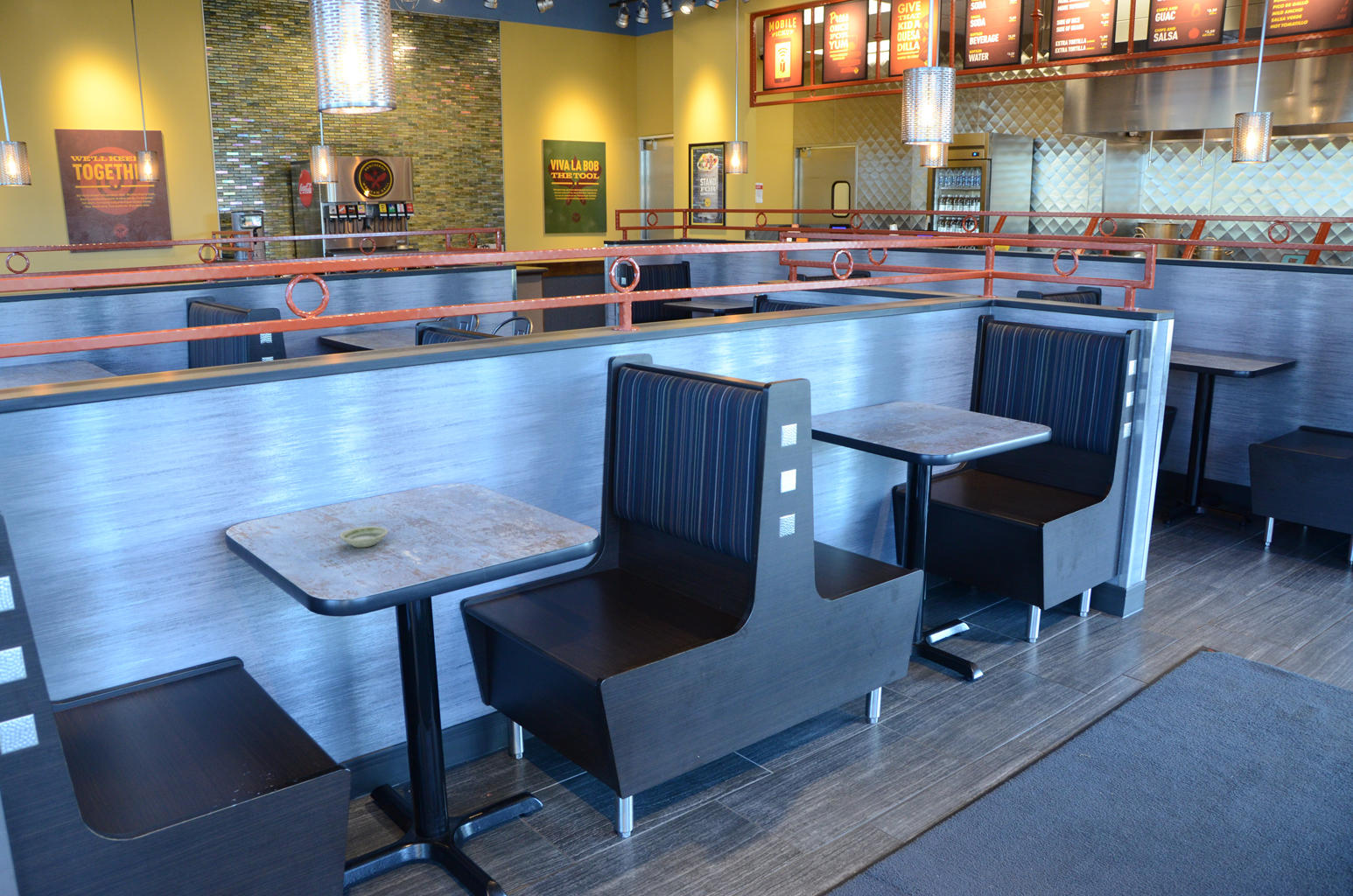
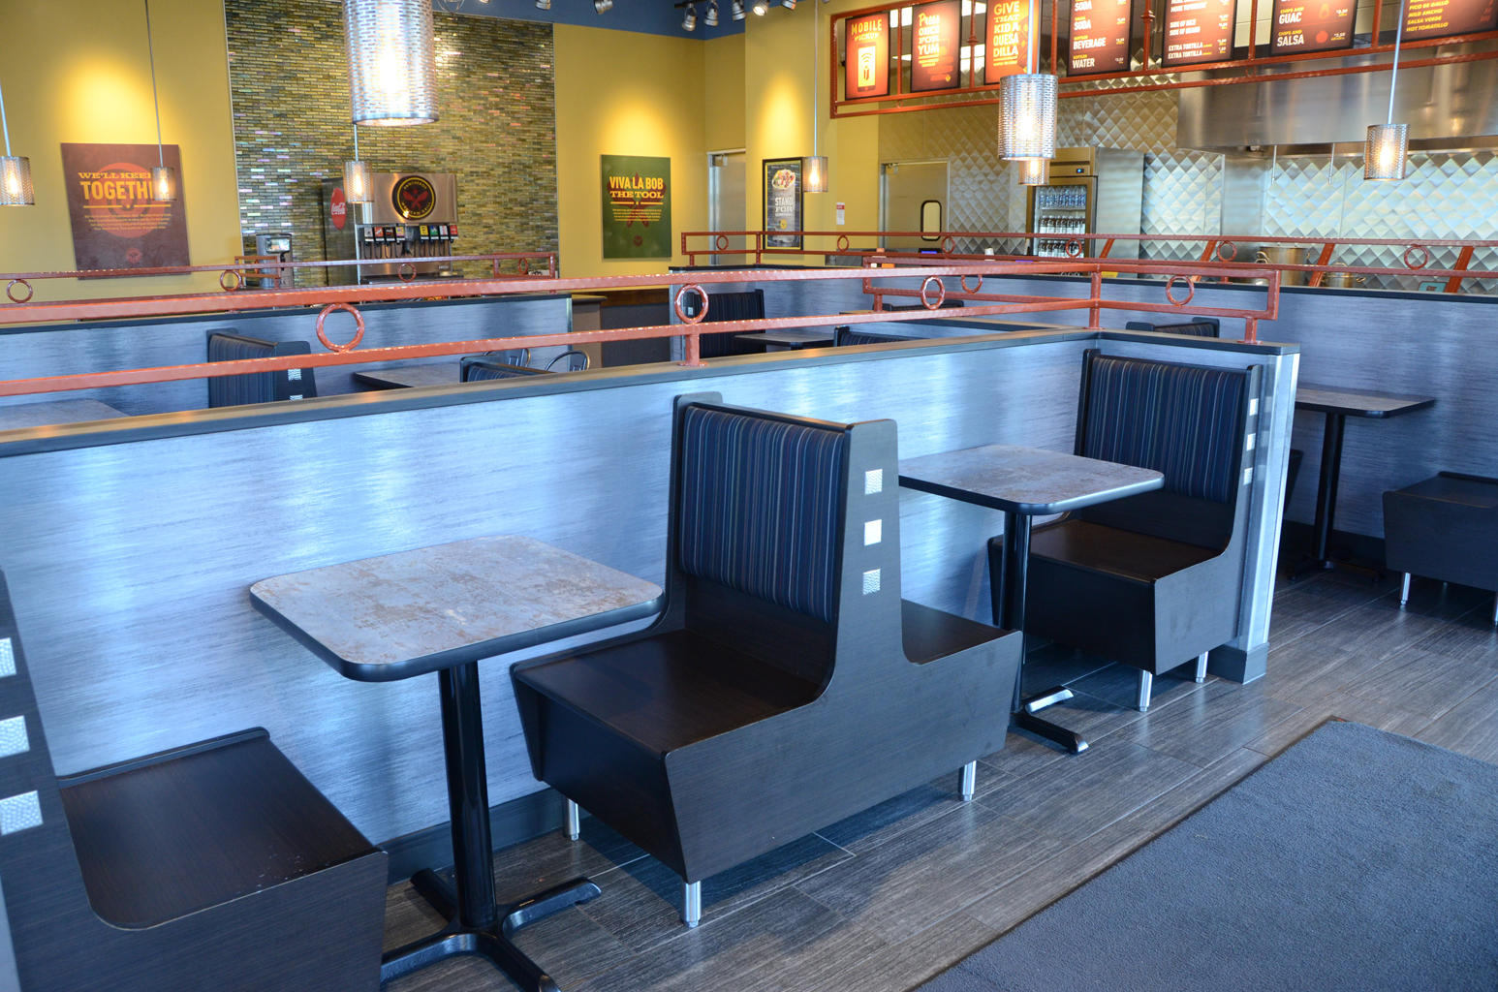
- saucer [338,525,389,548]
